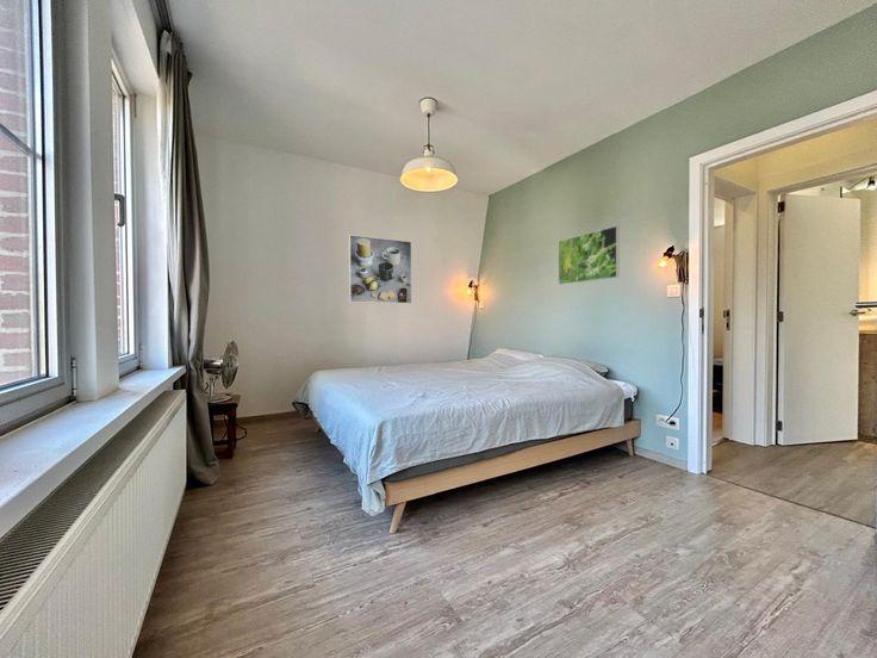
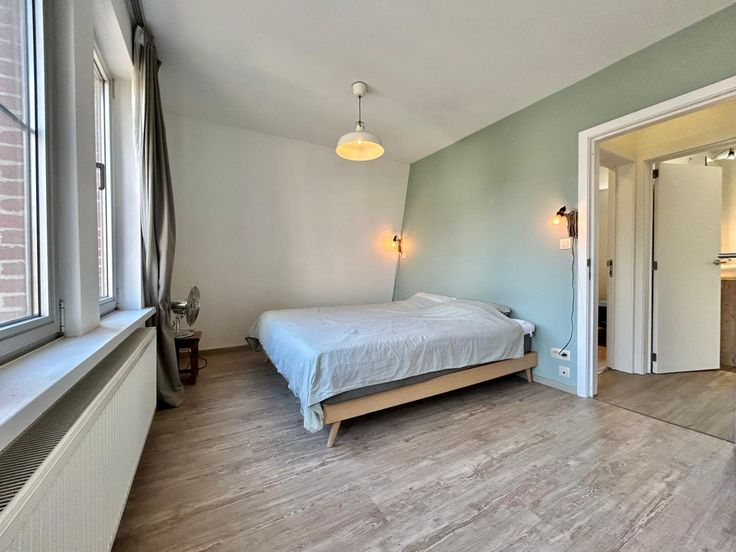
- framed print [558,224,621,286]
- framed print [348,234,412,304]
